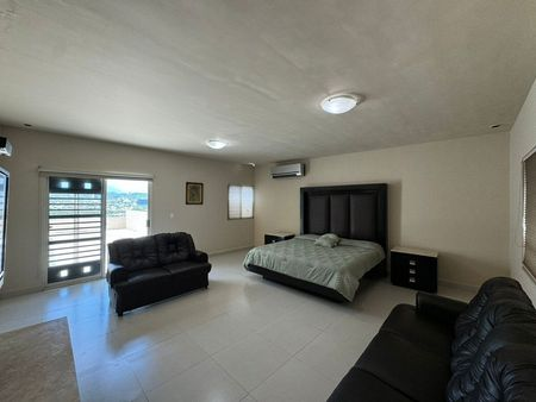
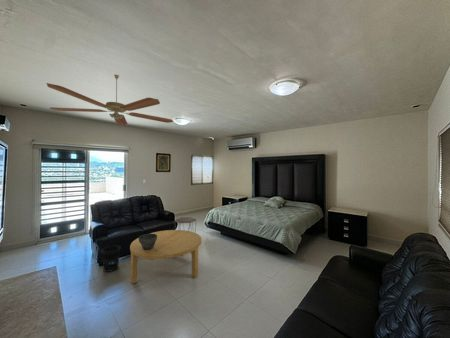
+ coffee table [129,229,202,285]
+ side table [174,216,197,233]
+ ceramic pot [138,233,157,250]
+ wastebasket [100,244,122,273]
+ ceiling fan [45,74,174,126]
